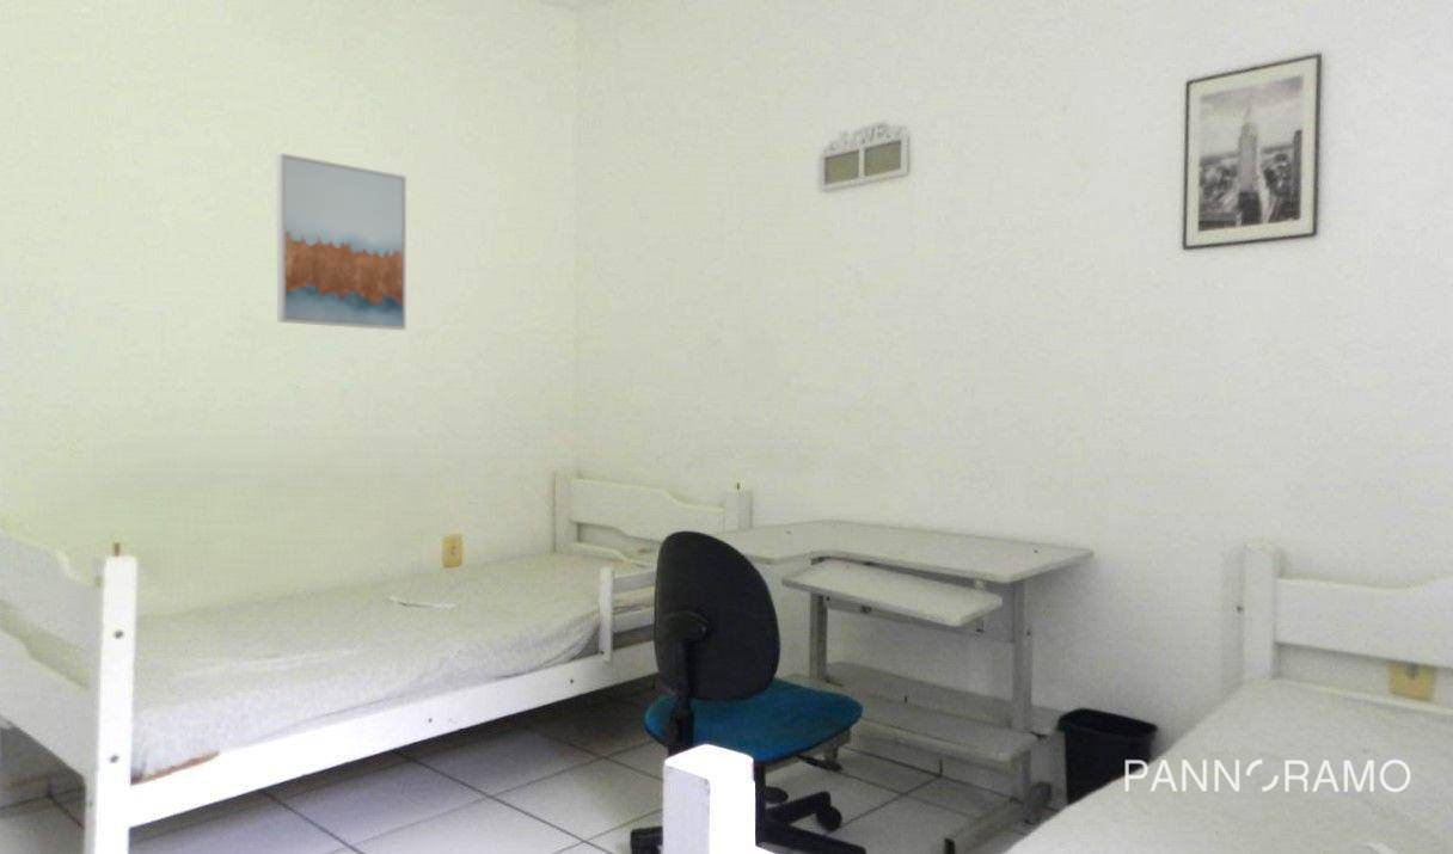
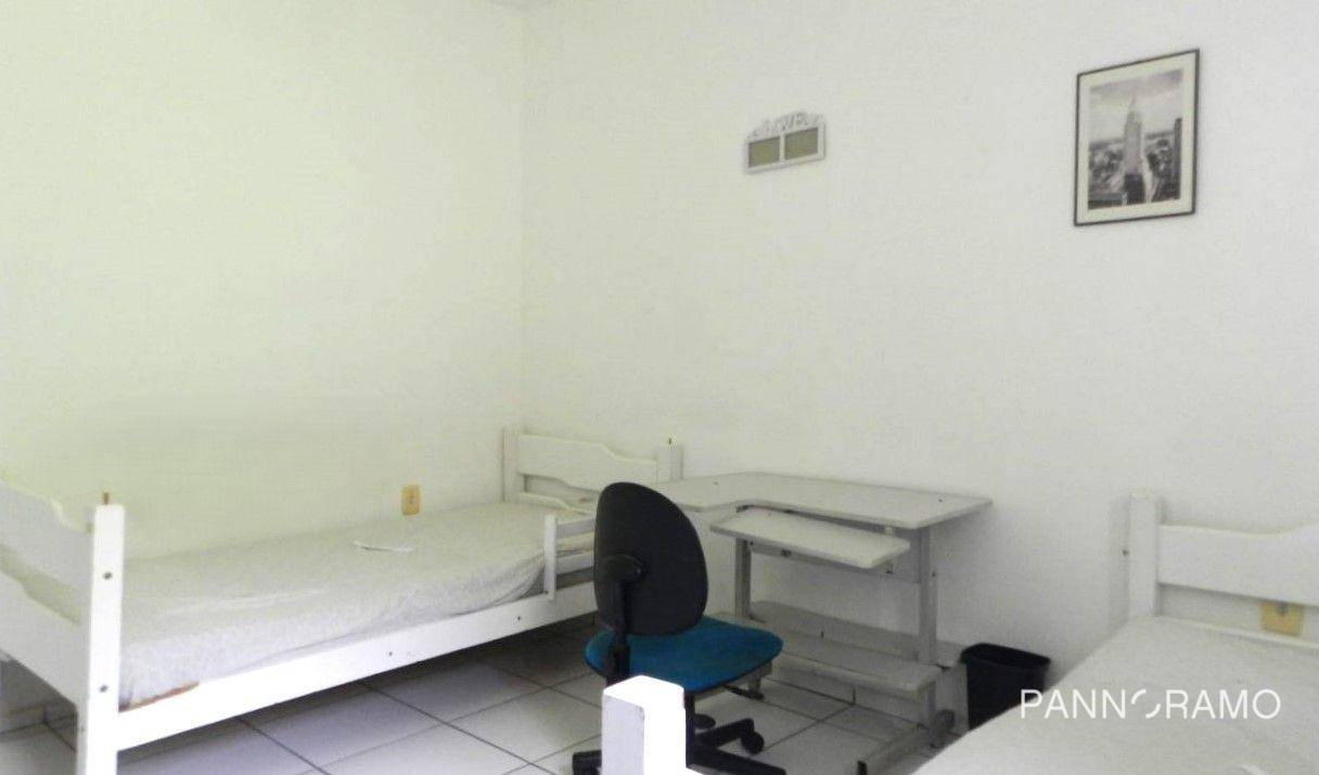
- wall art [275,152,407,331]
